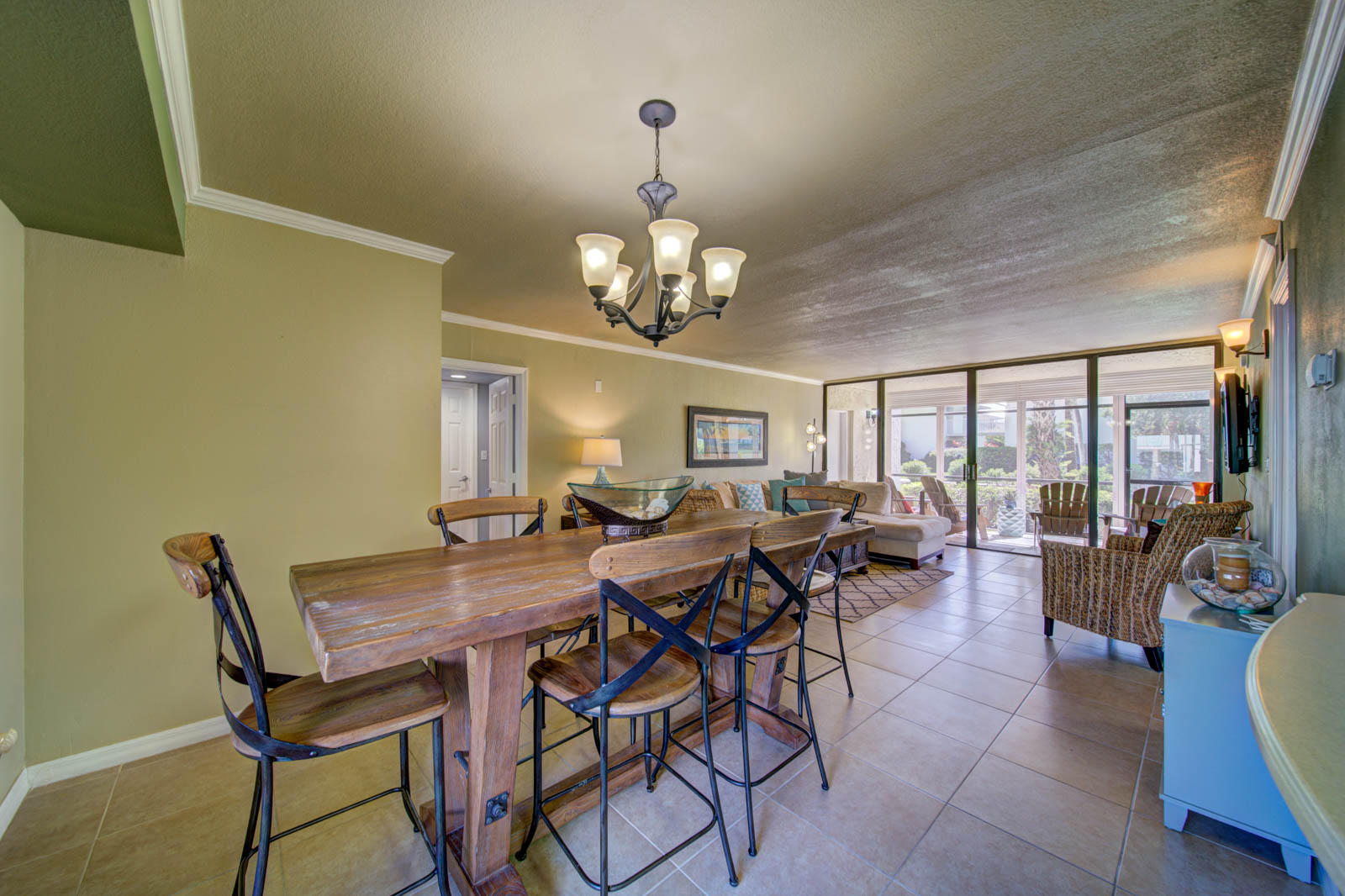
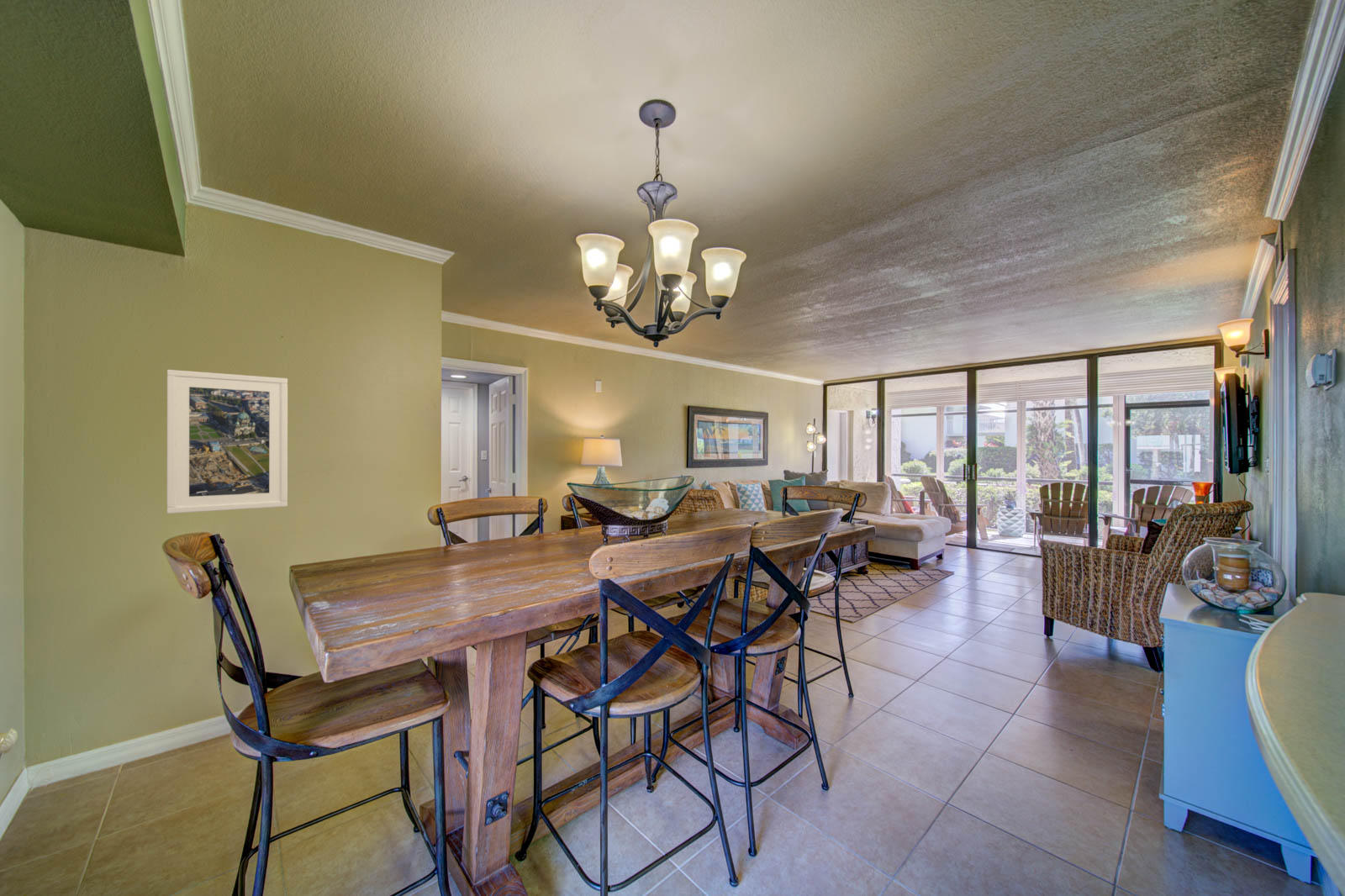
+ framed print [166,369,288,514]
